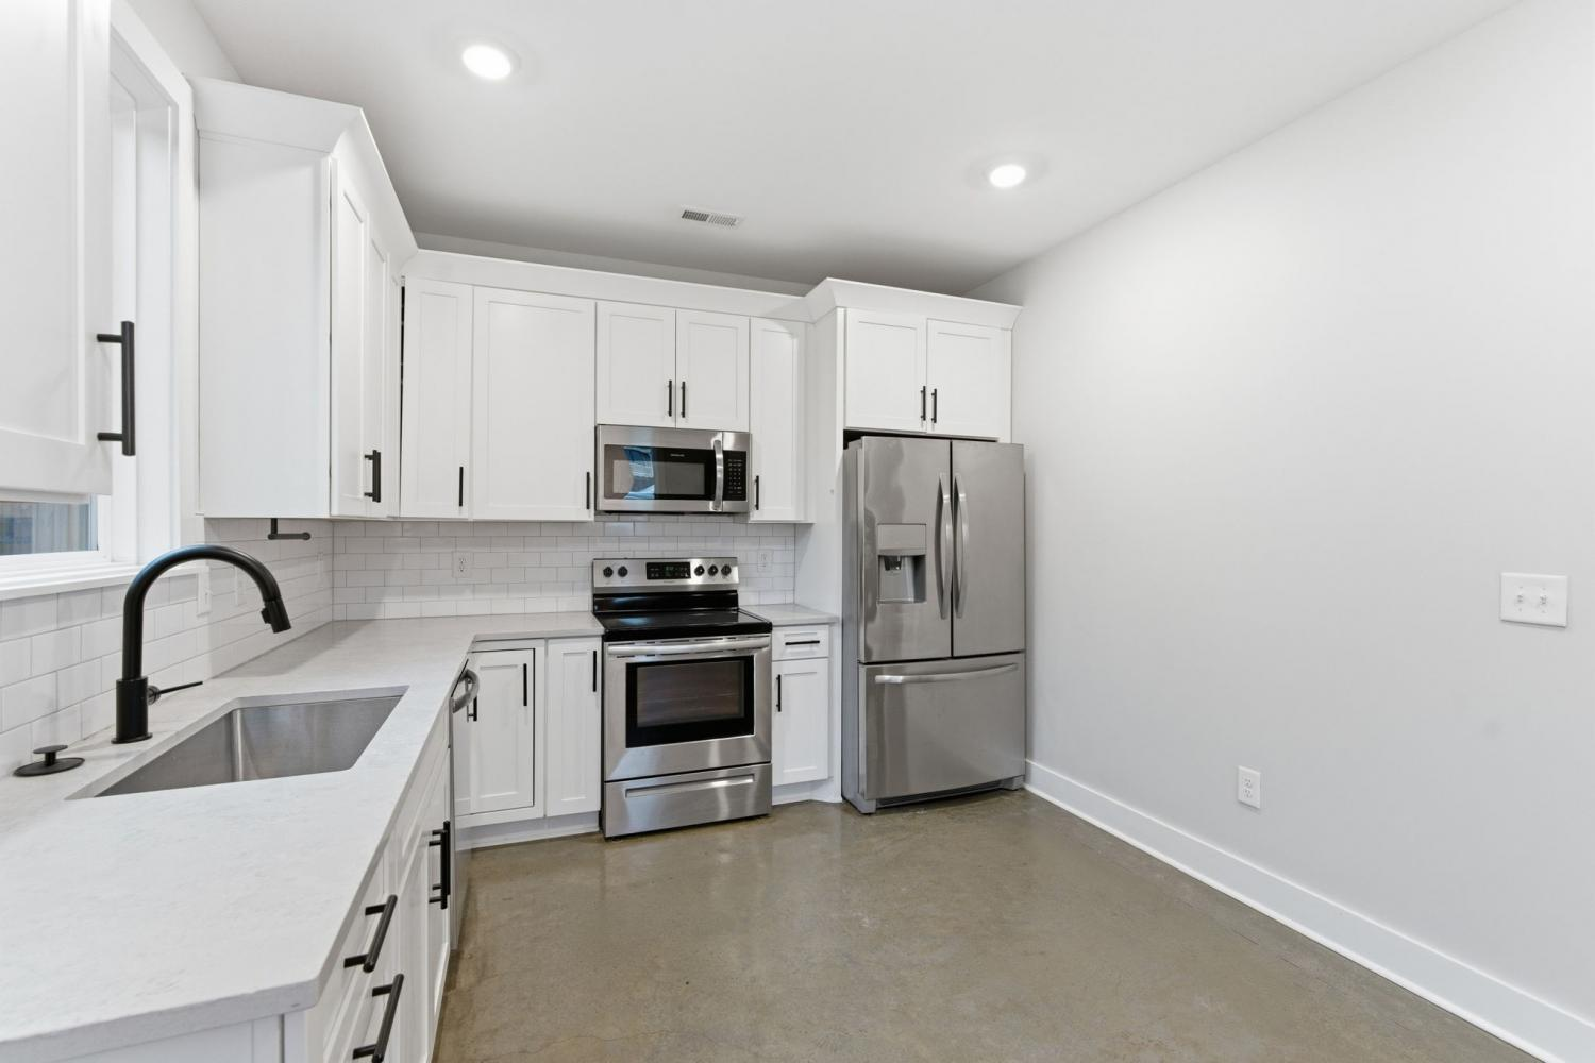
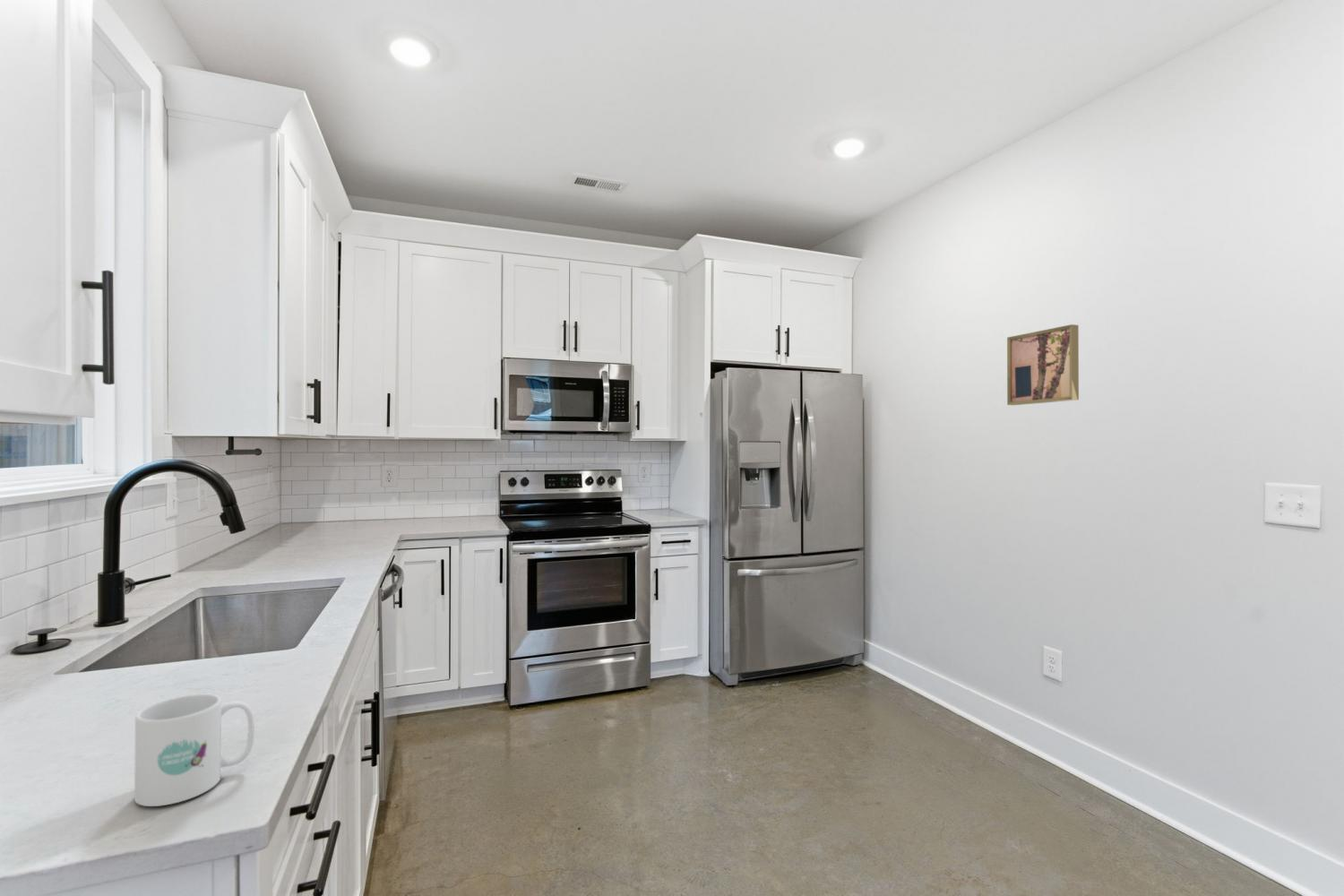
+ wall art [1006,323,1080,406]
+ mug [134,694,255,807]
